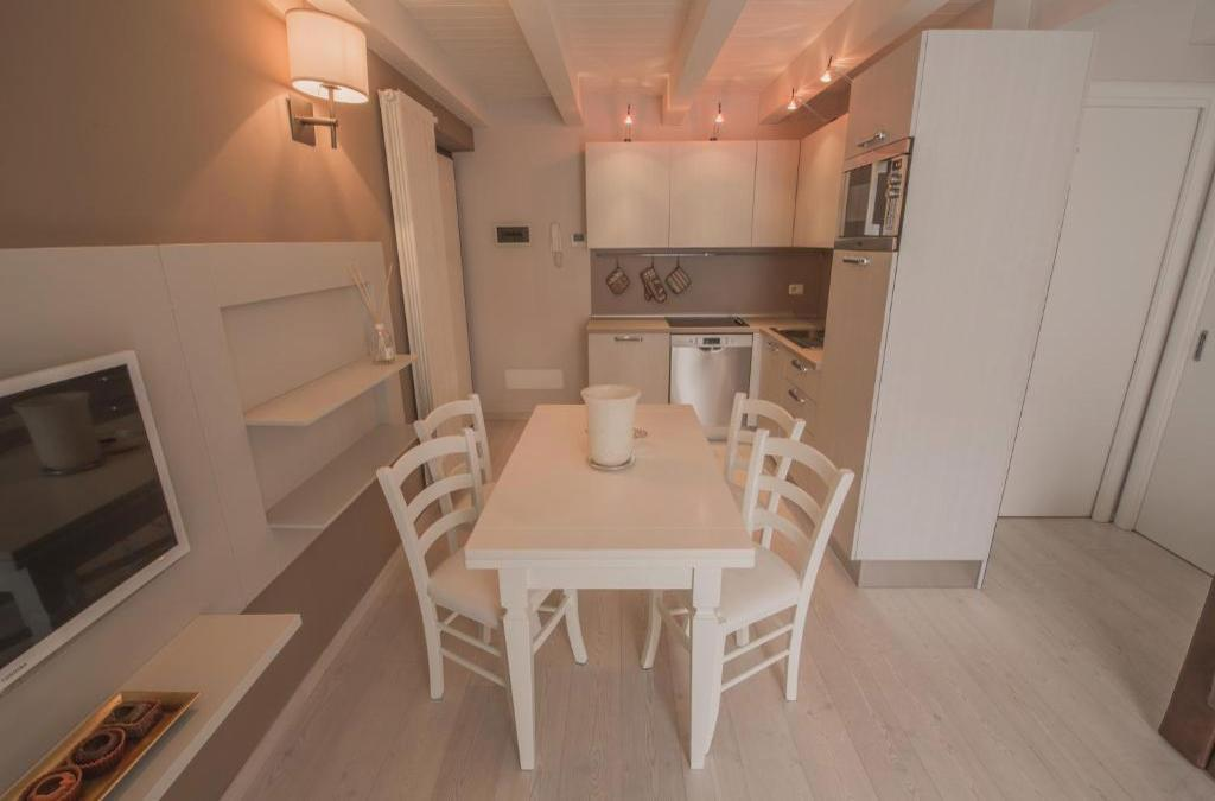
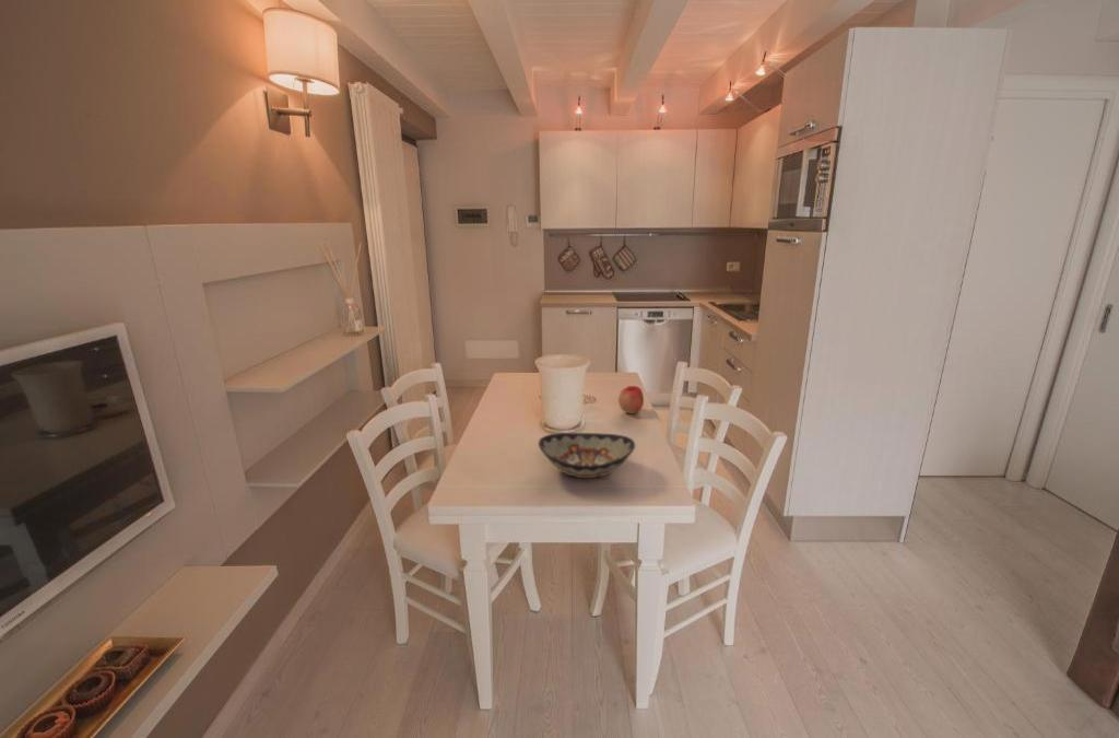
+ apple [617,385,645,414]
+ decorative bowl [538,432,636,479]
